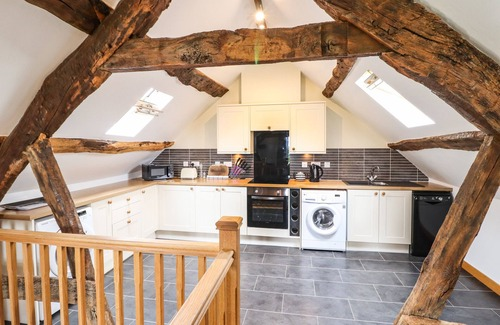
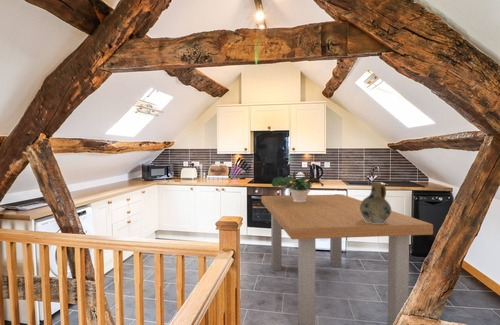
+ ceramic jug [359,181,392,224]
+ dining table [260,193,434,325]
+ potted plant [271,175,325,202]
